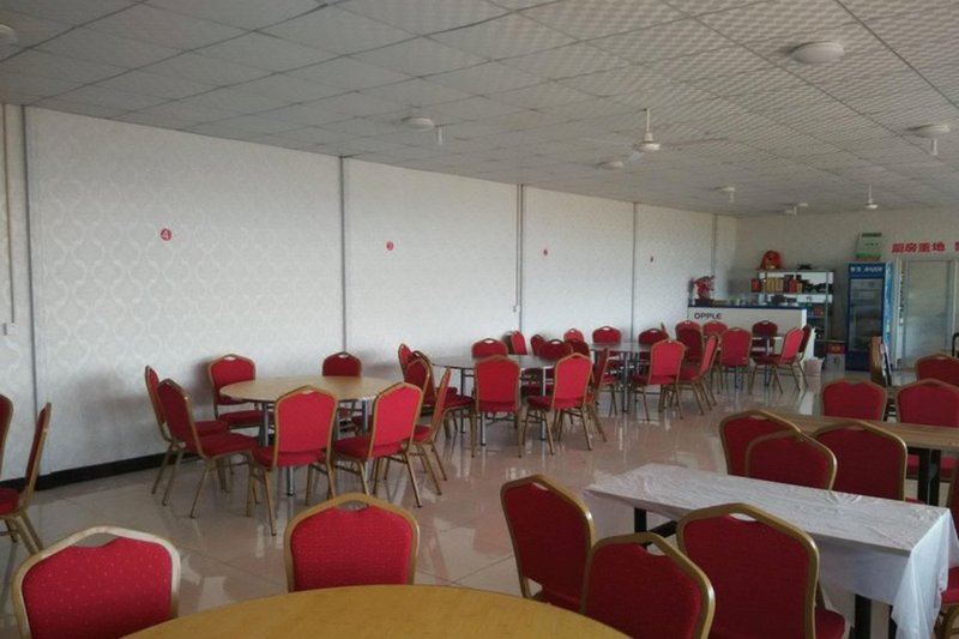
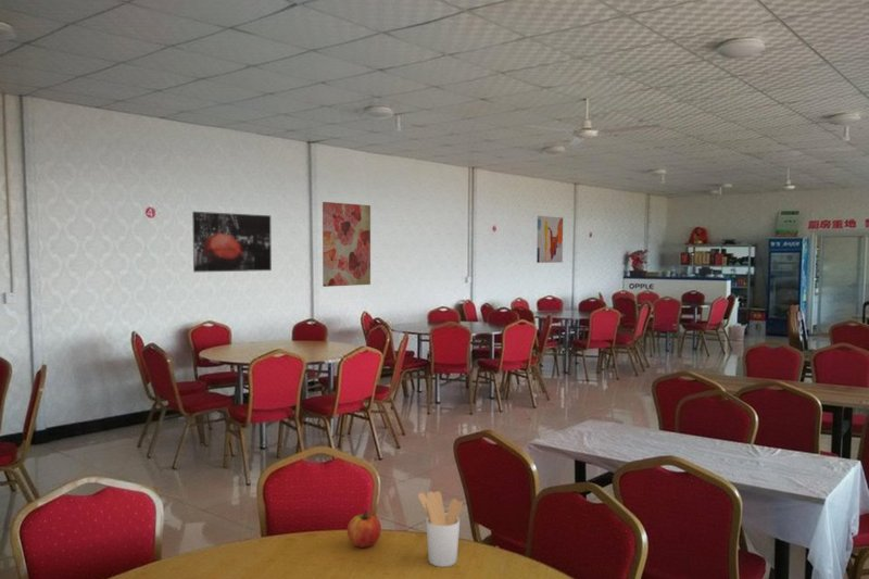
+ wall art [191,211,273,273]
+ utensil holder [417,490,464,568]
+ wall art [322,201,371,288]
+ wall art [536,215,564,264]
+ apple [347,509,382,549]
